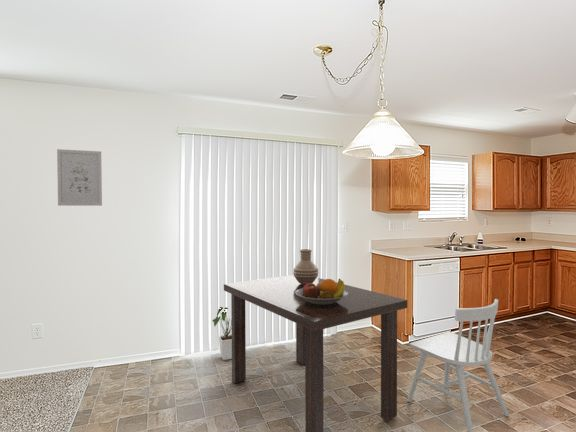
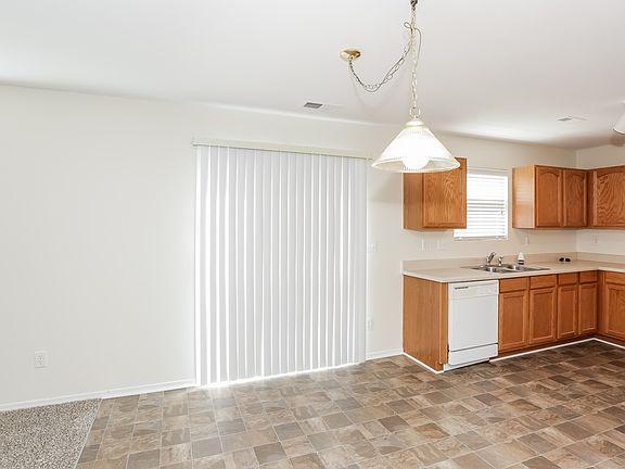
- vase [292,248,320,284]
- chair [406,298,510,432]
- wall art [56,148,103,207]
- fruit bowl [295,278,348,305]
- dining table [223,274,408,432]
- house plant [212,306,232,361]
